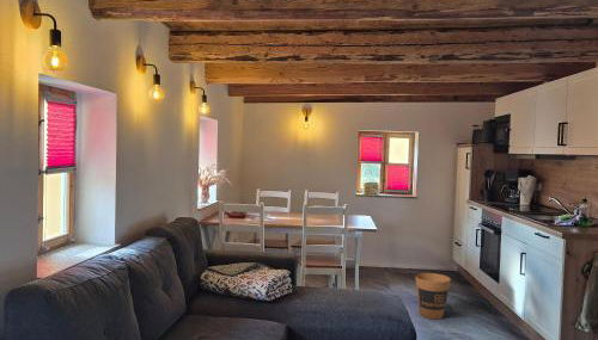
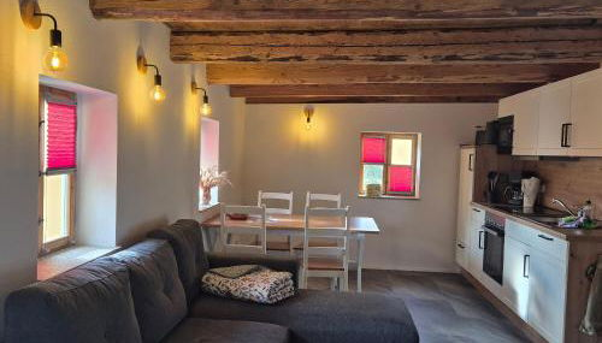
- trash can [414,272,452,321]
